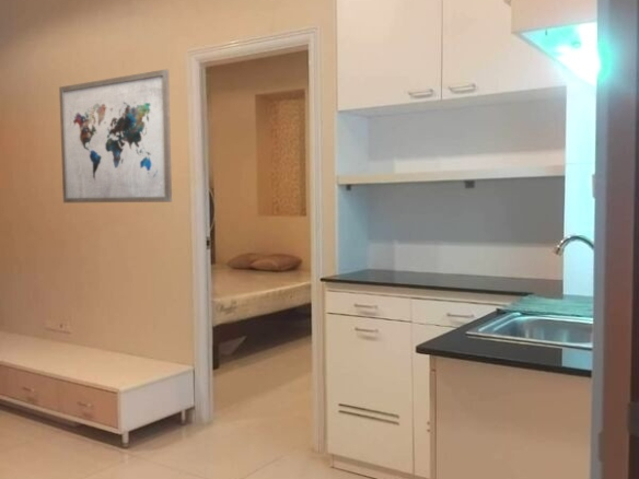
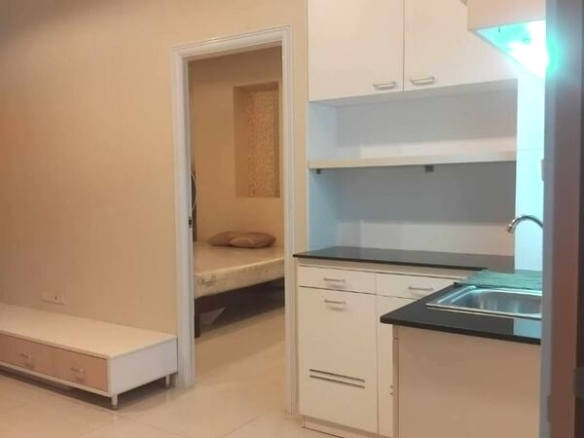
- wall art [58,68,173,203]
